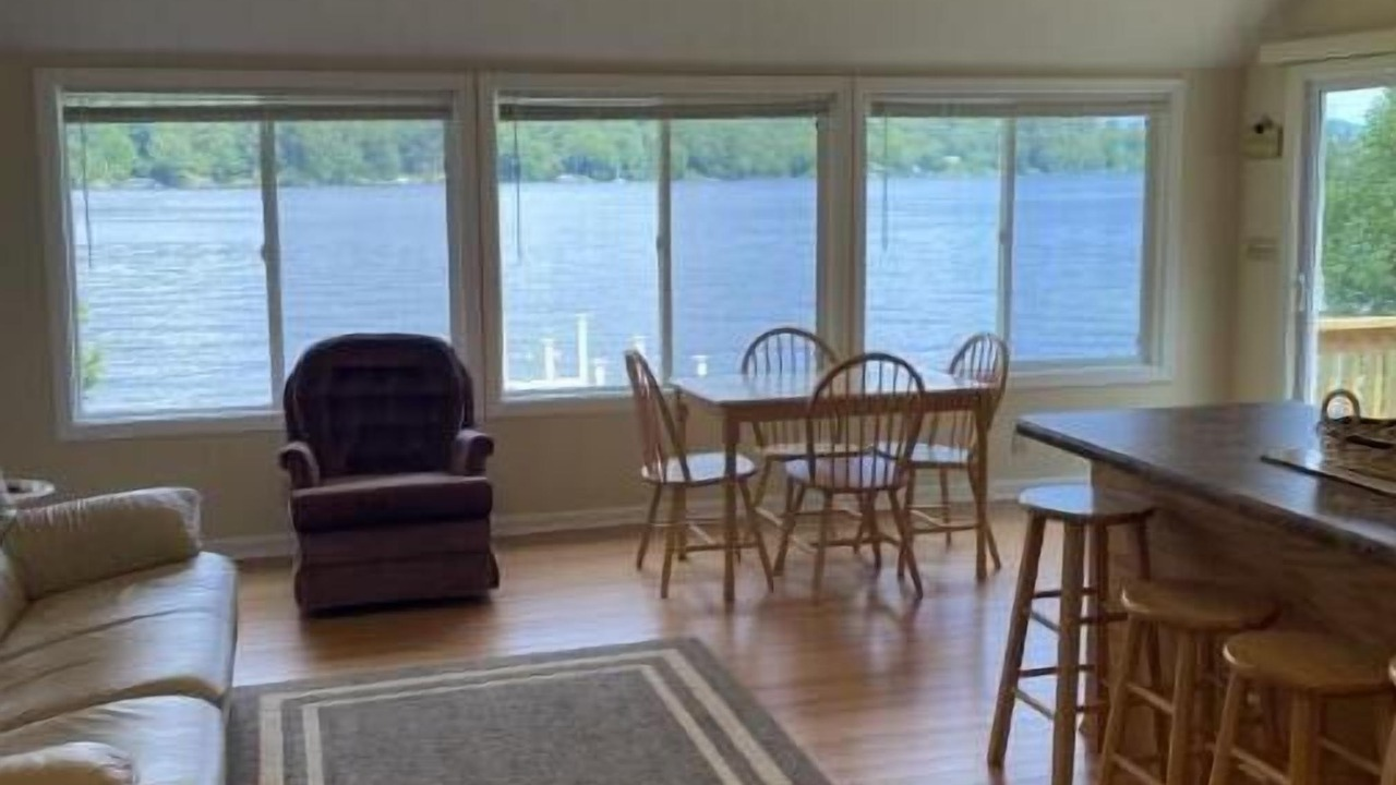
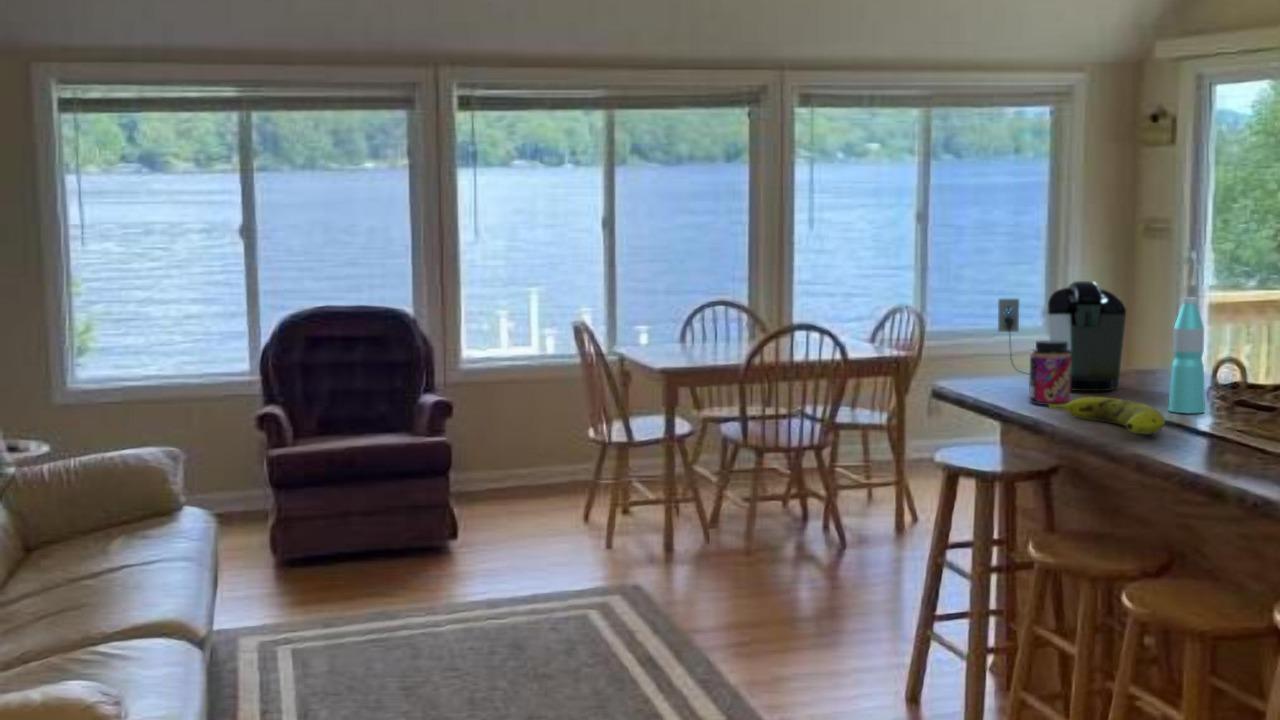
+ banana [1048,396,1166,435]
+ jar [1028,339,1071,406]
+ coffee maker [997,280,1127,392]
+ water bottle [1167,296,1206,414]
